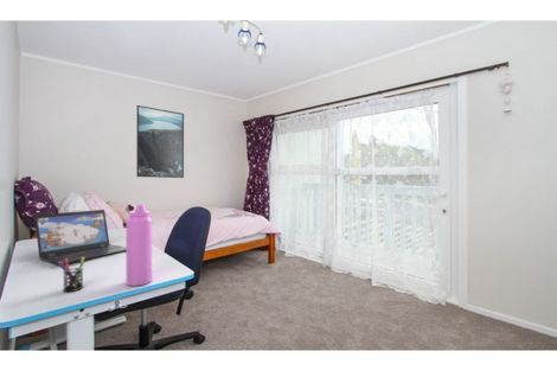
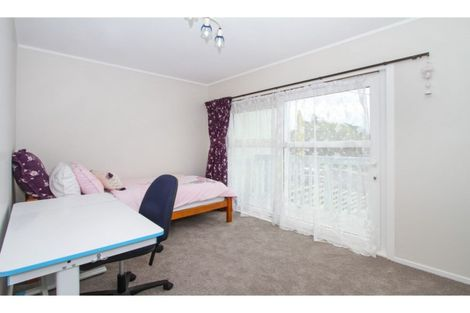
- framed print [135,104,185,179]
- pen holder [58,257,85,293]
- water bottle [126,203,153,287]
- laptop [33,209,127,266]
